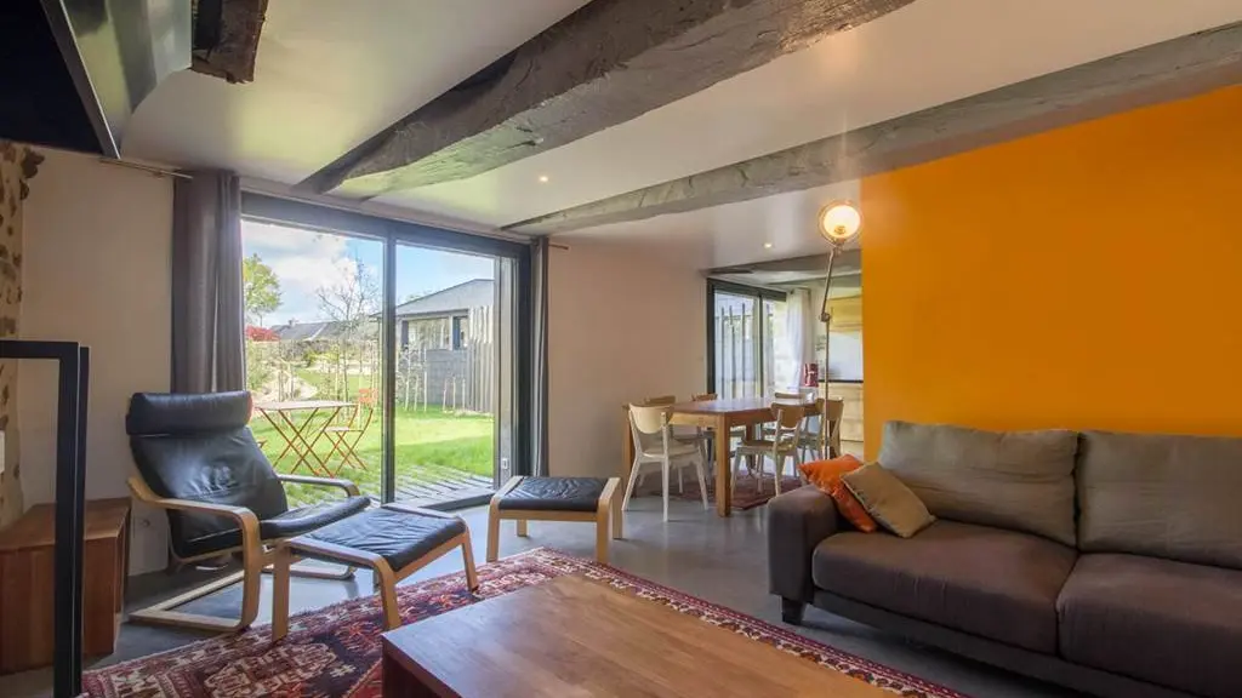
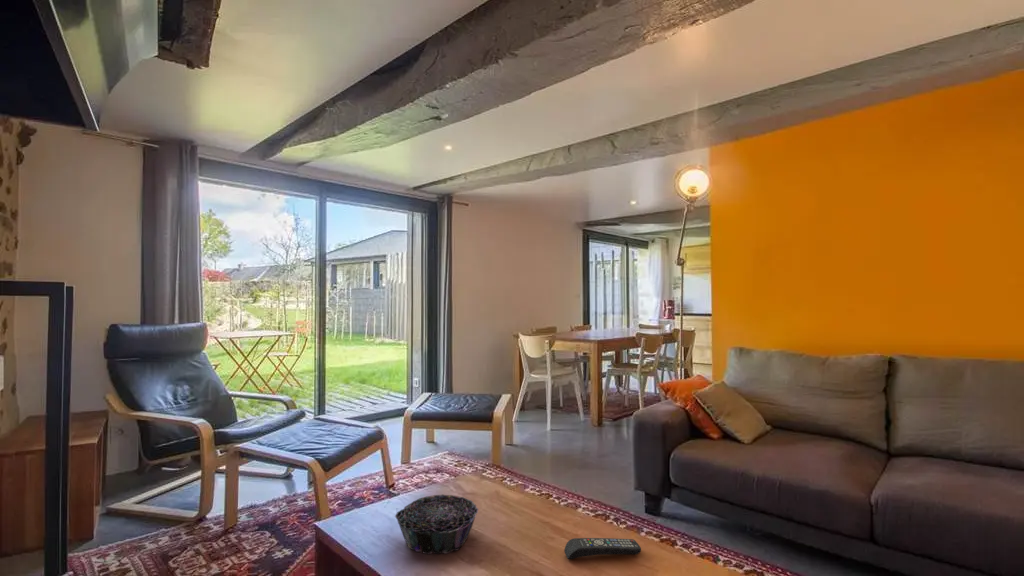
+ decorative bowl [394,494,479,555]
+ remote control [563,537,642,560]
